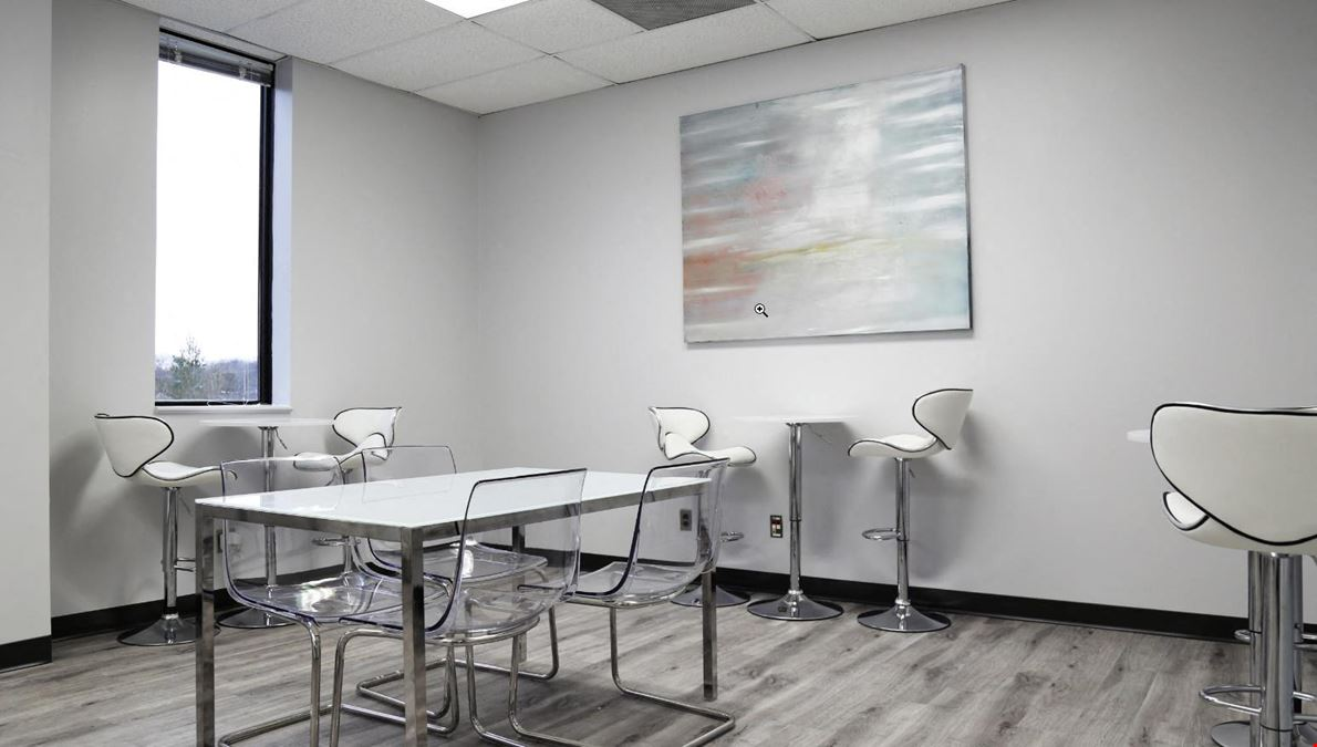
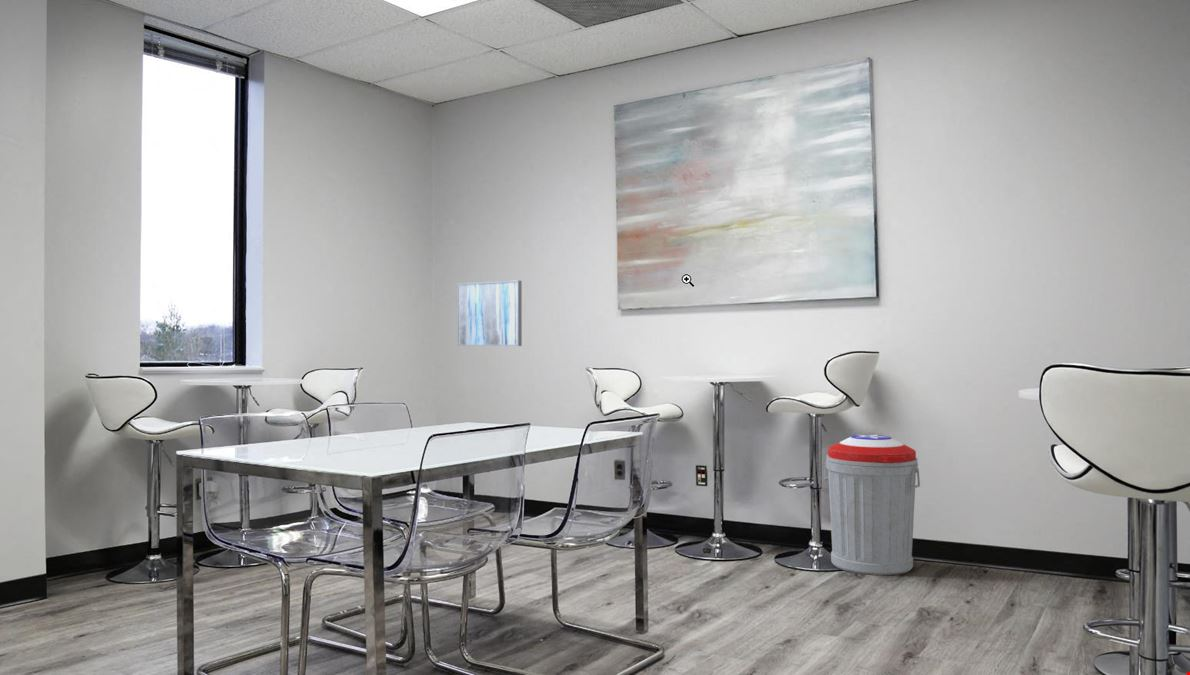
+ wall art [457,279,523,347]
+ trash can [823,434,921,576]
